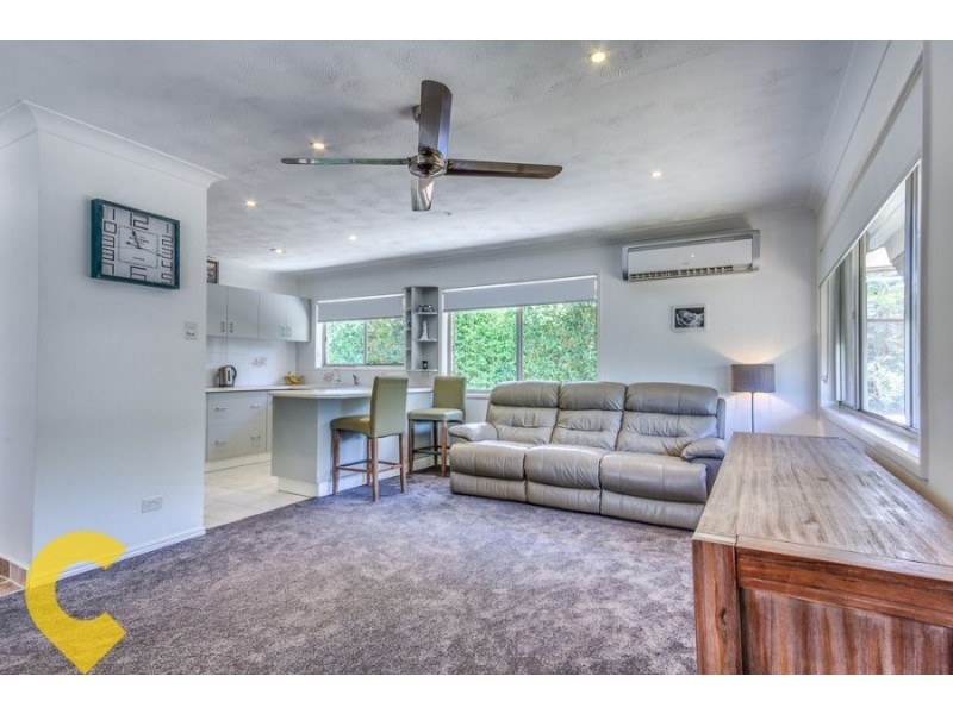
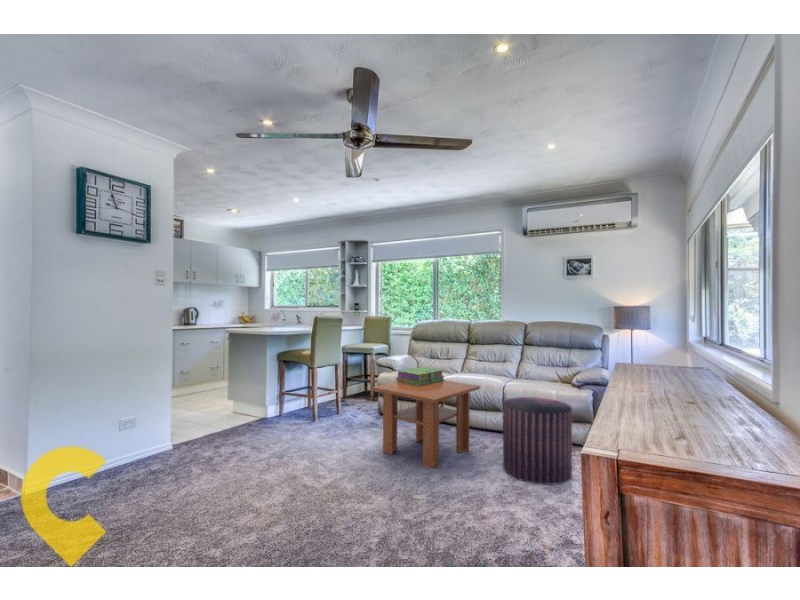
+ coffee table [371,379,481,469]
+ stack of books [395,366,445,386]
+ stool [502,396,573,486]
